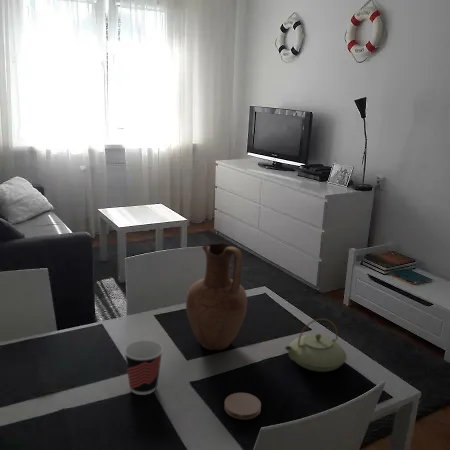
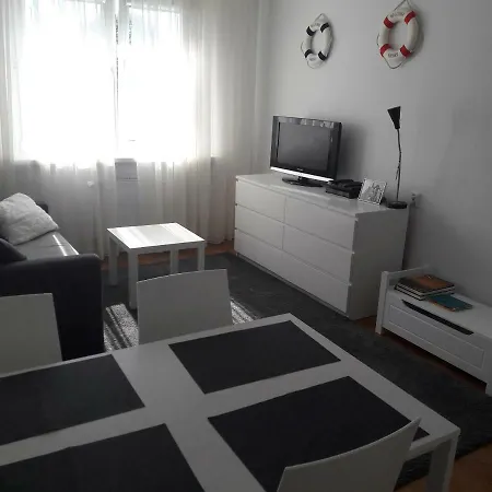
- vase [185,242,248,351]
- coaster [223,392,262,421]
- cup [123,339,164,396]
- teapot [284,318,348,373]
